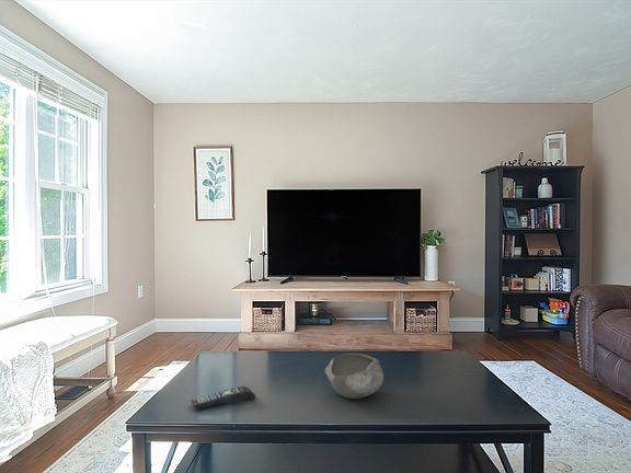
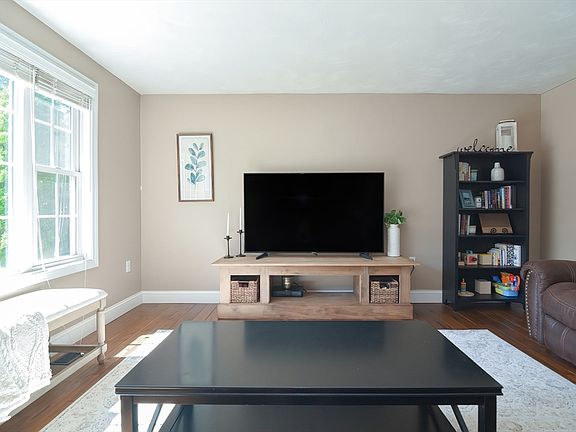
- bowl [323,353,385,400]
- remote control [190,385,256,411]
